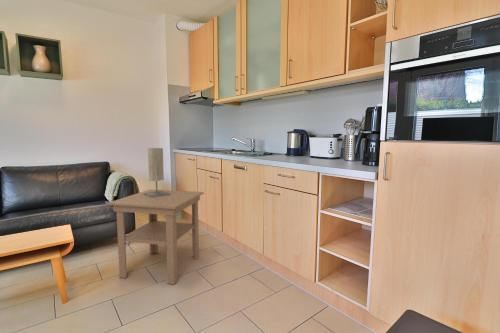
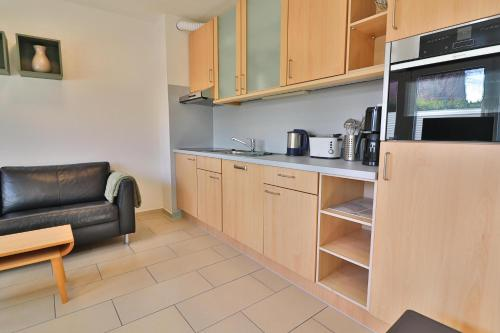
- table lamp [144,147,170,198]
- side table [106,188,205,285]
